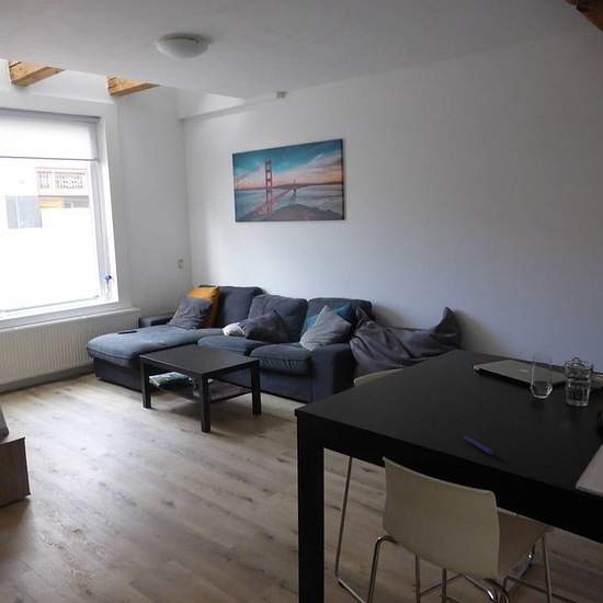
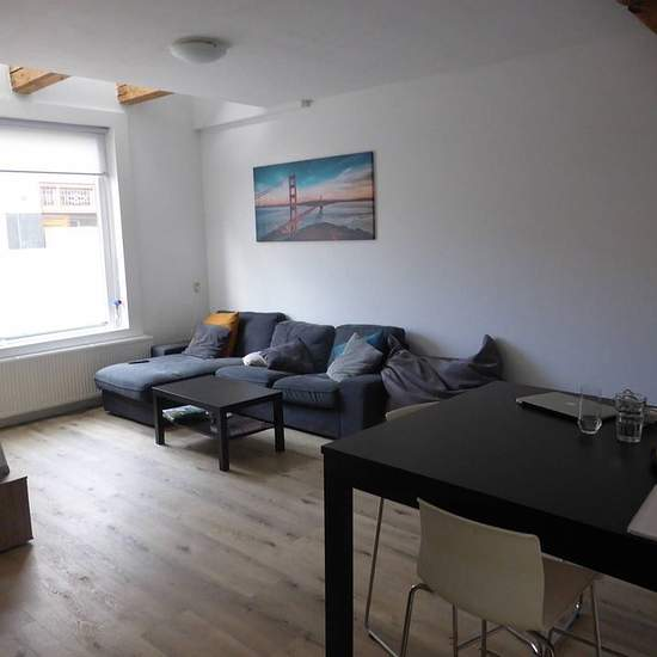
- pen [463,435,493,456]
